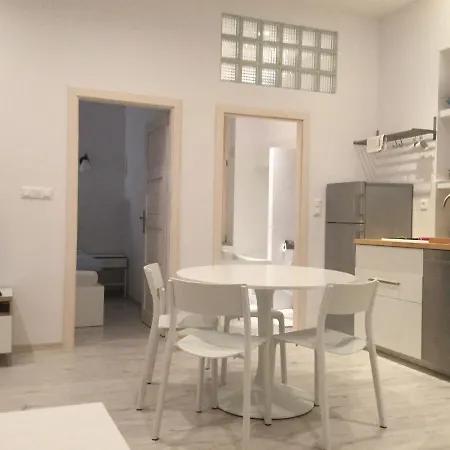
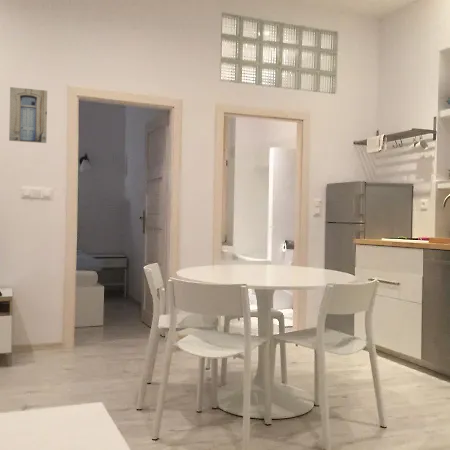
+ wall art [8,86,48,144]
